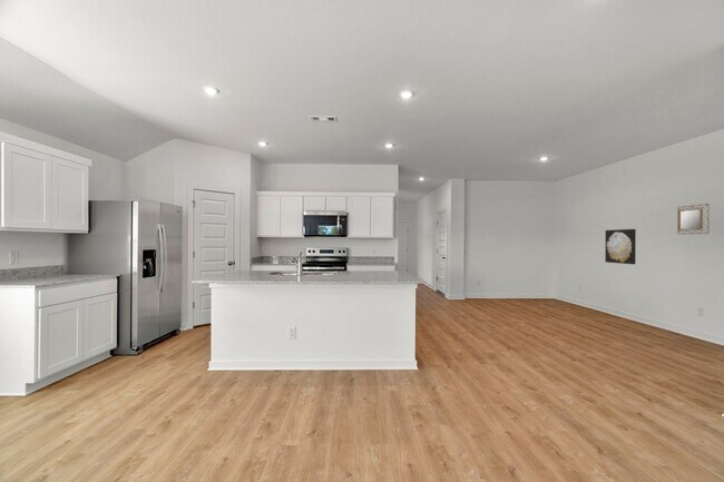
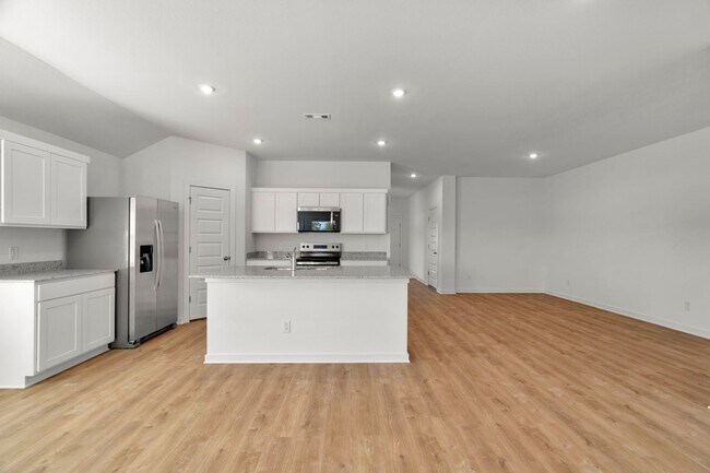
- wall art [604,228,637,265]
- home mirror [676,203,710,235]
